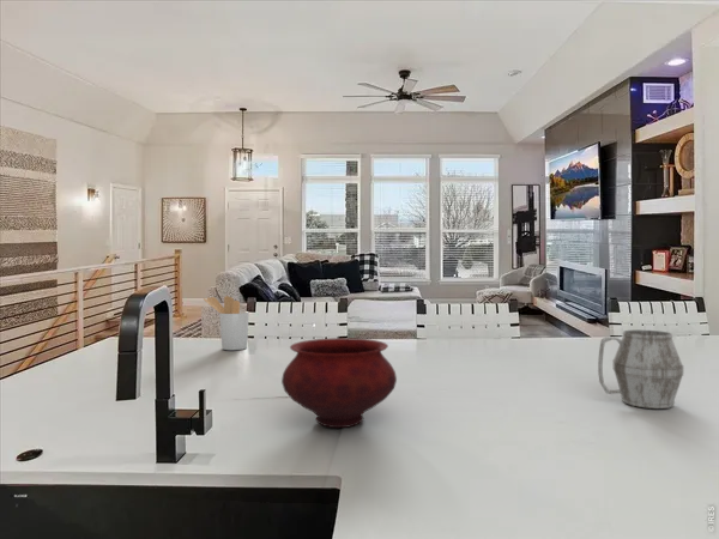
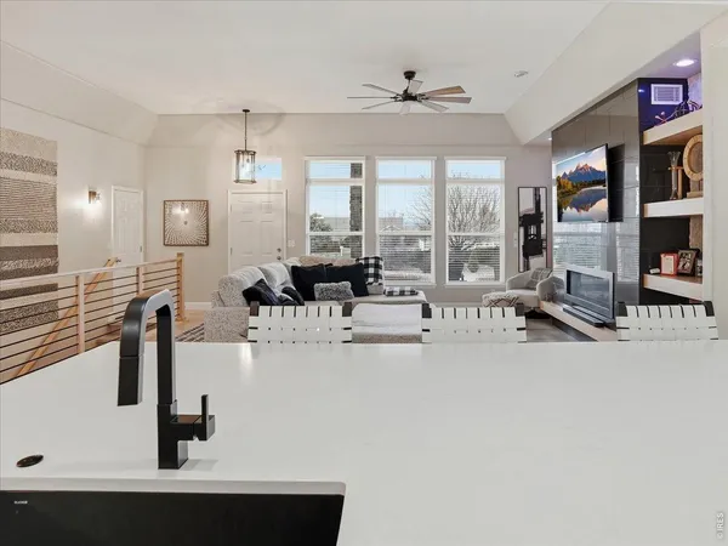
- bowl [280,337,398,429]
- mug [597,329,684,410]
- utensil holder [203,295,250,351]
